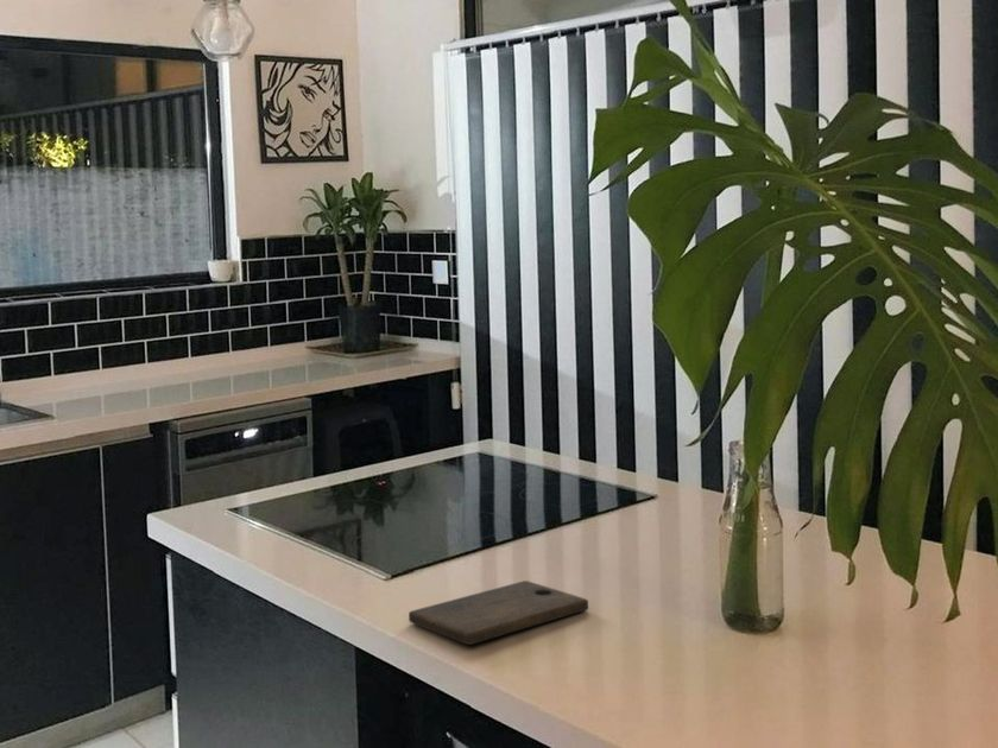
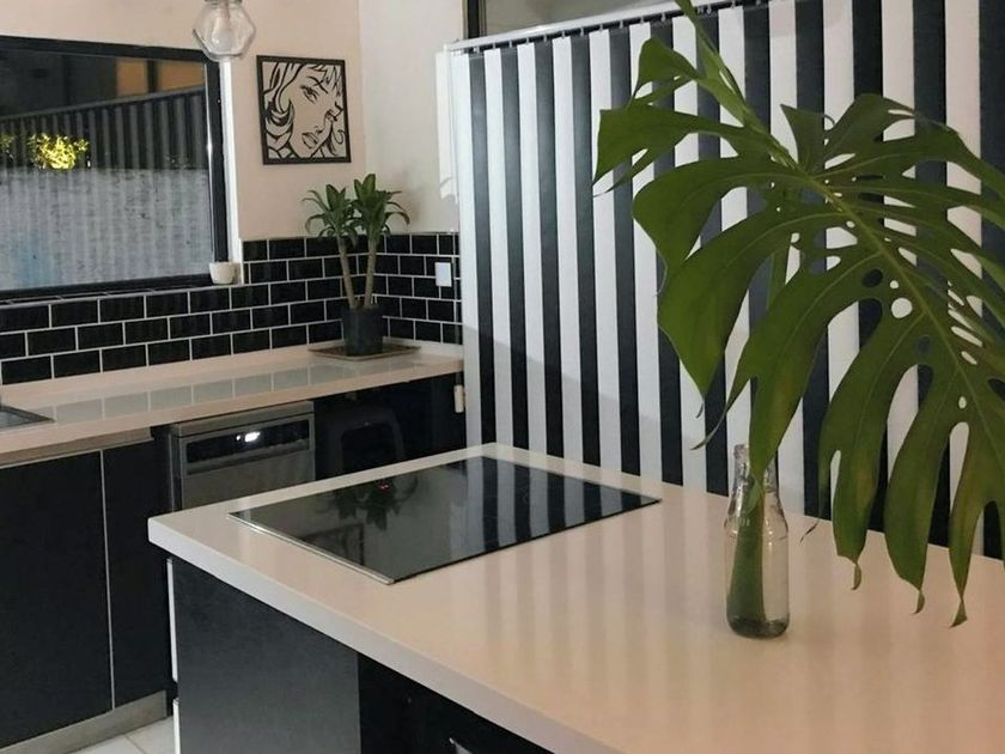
- cutting board [408,579,589,646]
